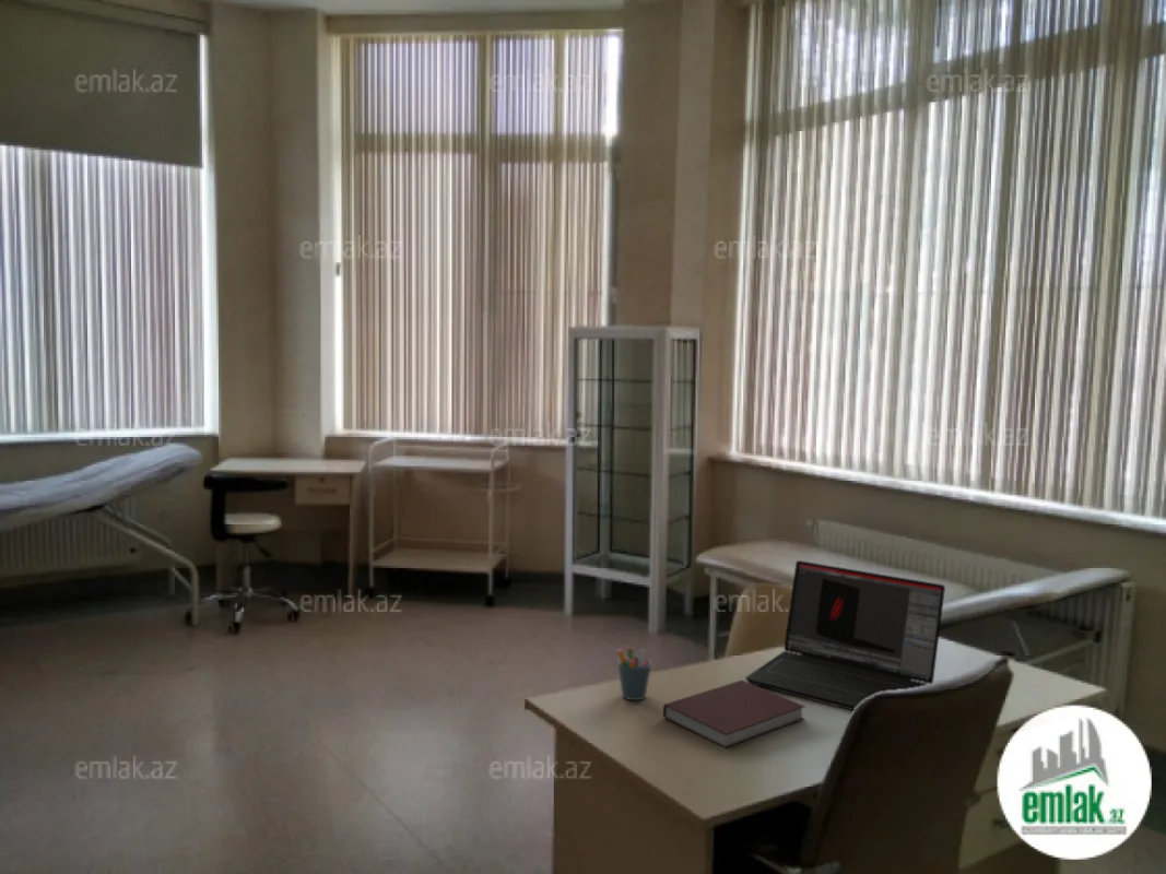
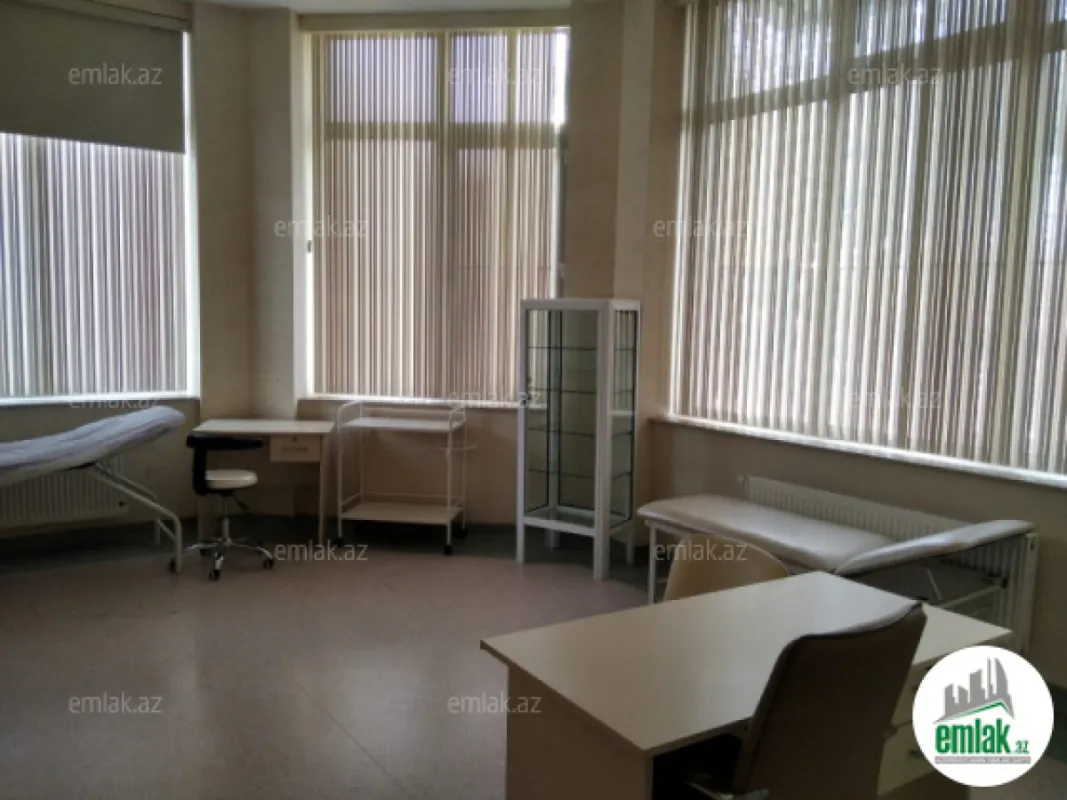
- laptop [744,559,946,711]
- pen holder [616,646,652,701]
- notebook [662,680,806,749]
